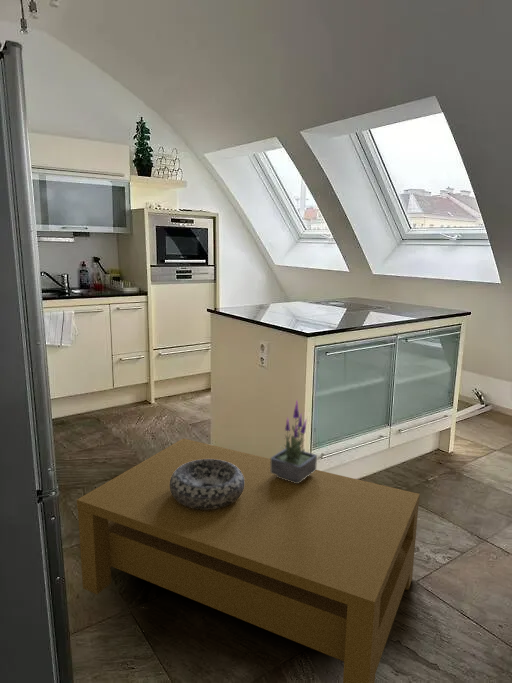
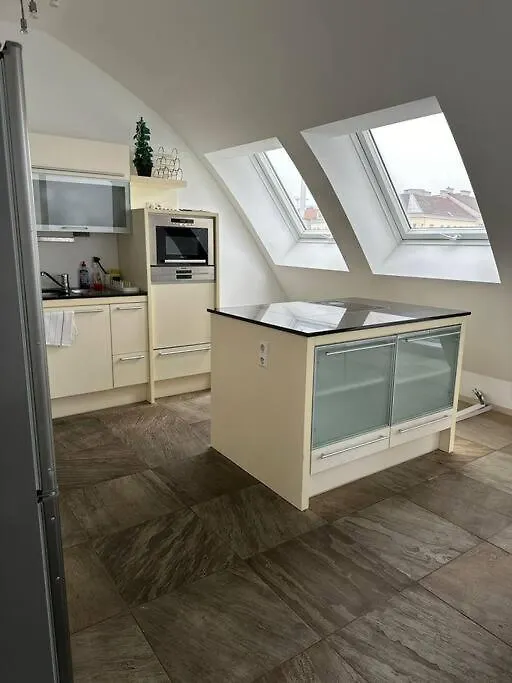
- potted plant [270,399,318,483]
- decorative bowl [170,459,244,509]
- coffee table [76,438,421,683]
